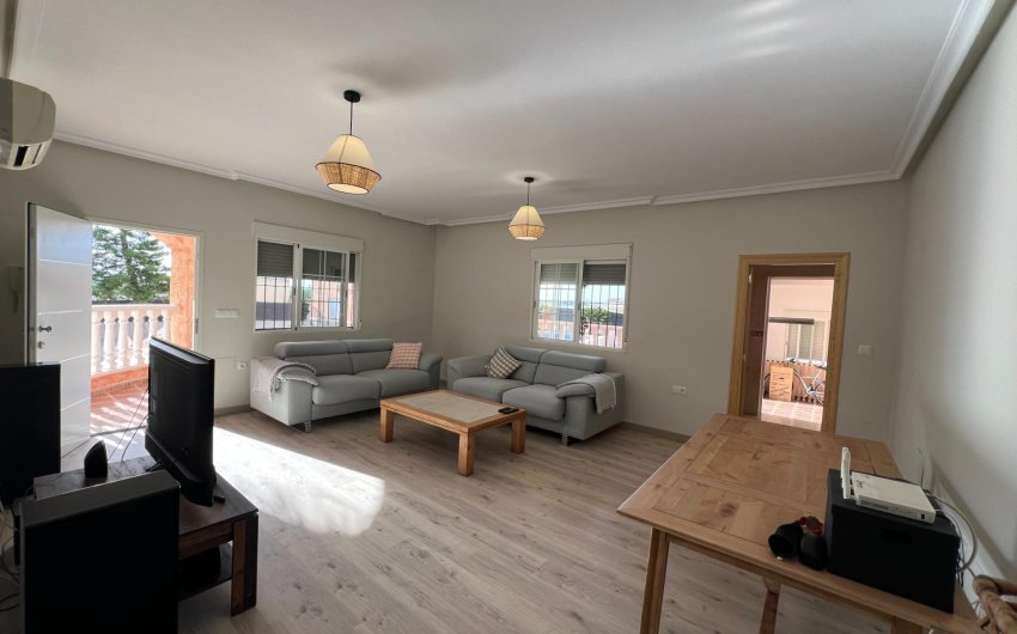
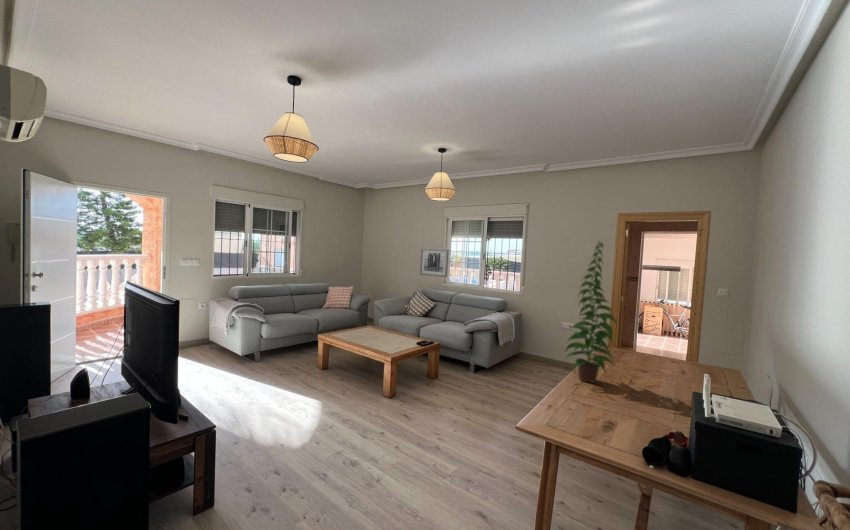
+ plant [564,239,619,384]
+ wall art [419,247,450,278]
